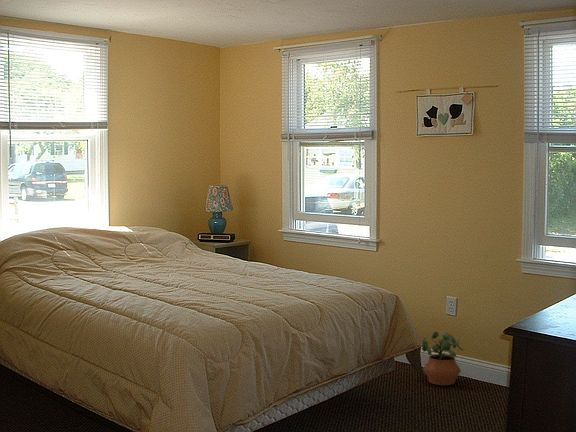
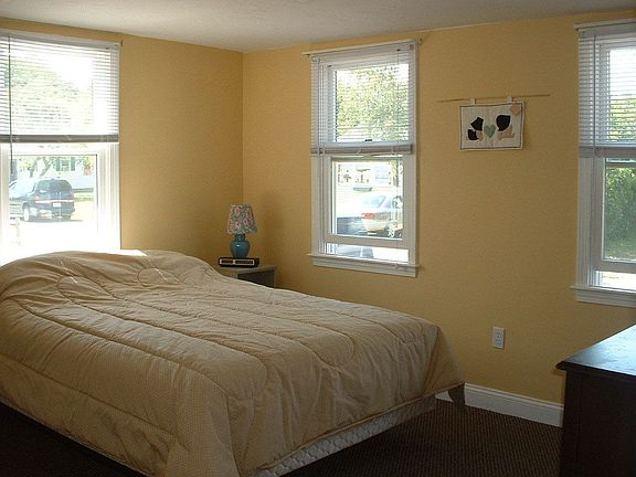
- potted plant [421,331,465,386]
